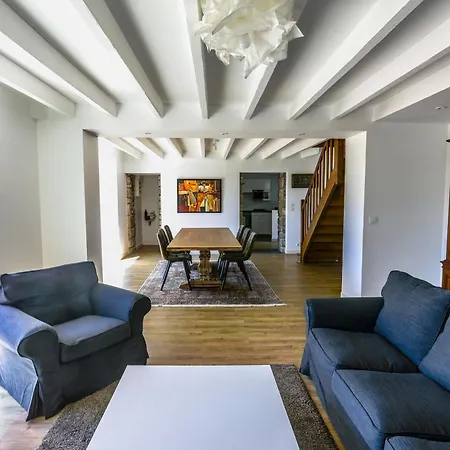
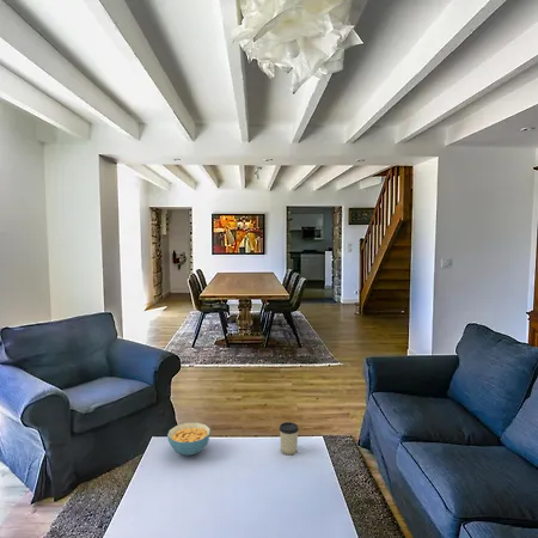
+ cup [279,421,300,456]
+ cereal bowl [166,422,212,457]
